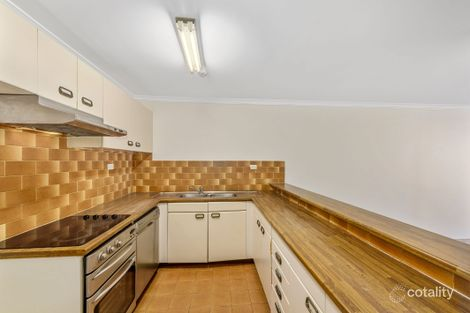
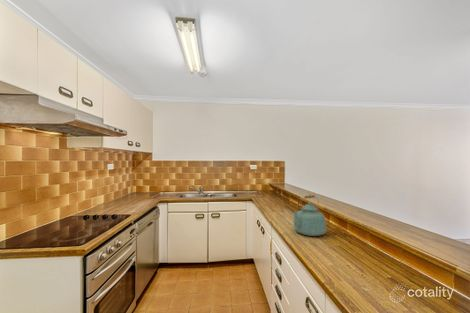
+ kettle [291,194,328,237]
